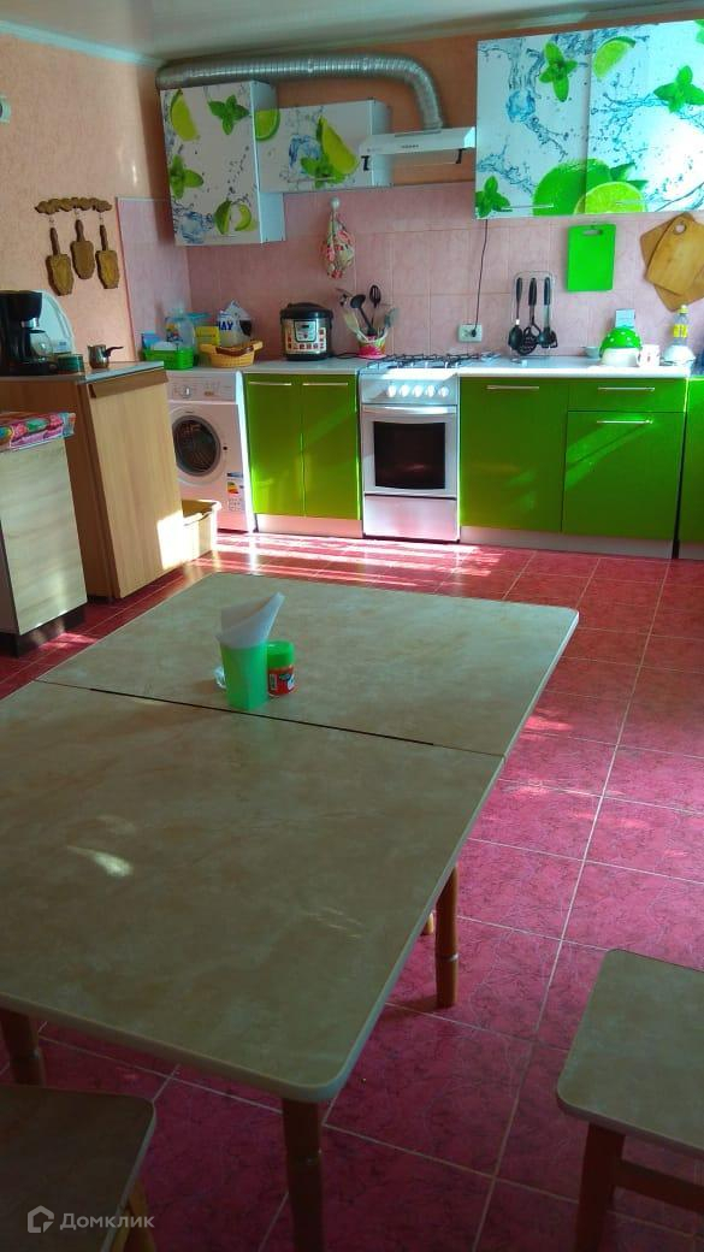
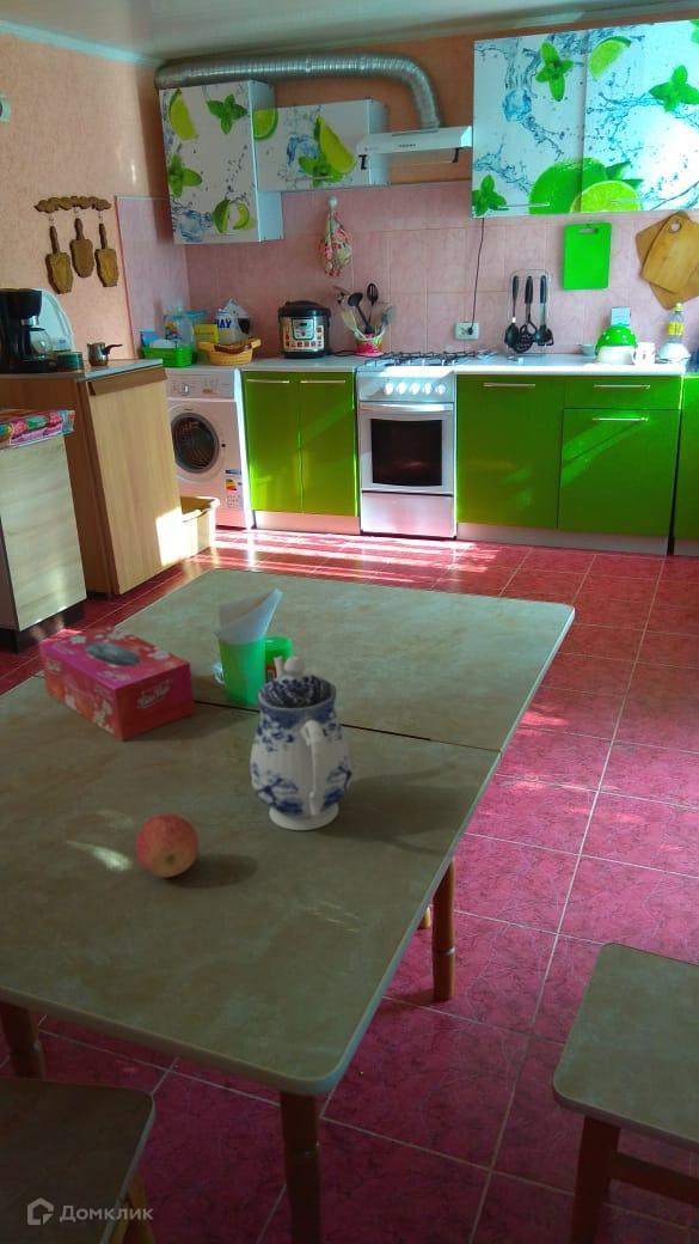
+ teapot [249,654,354,831]
+ apple [134,813,200,878]
+ tissue box [38,623,196,742]
